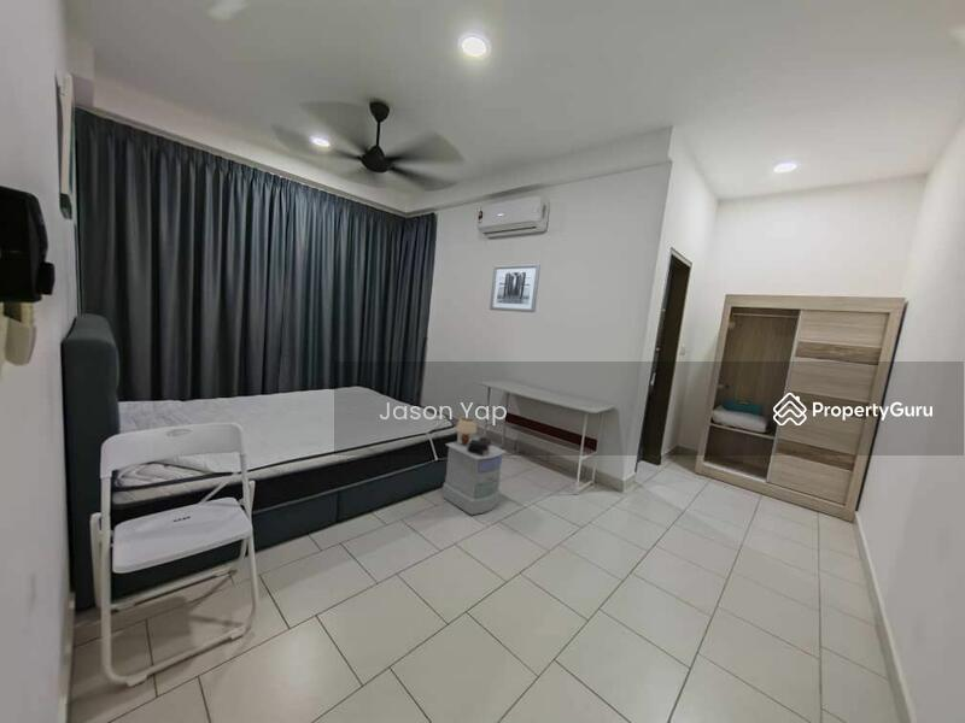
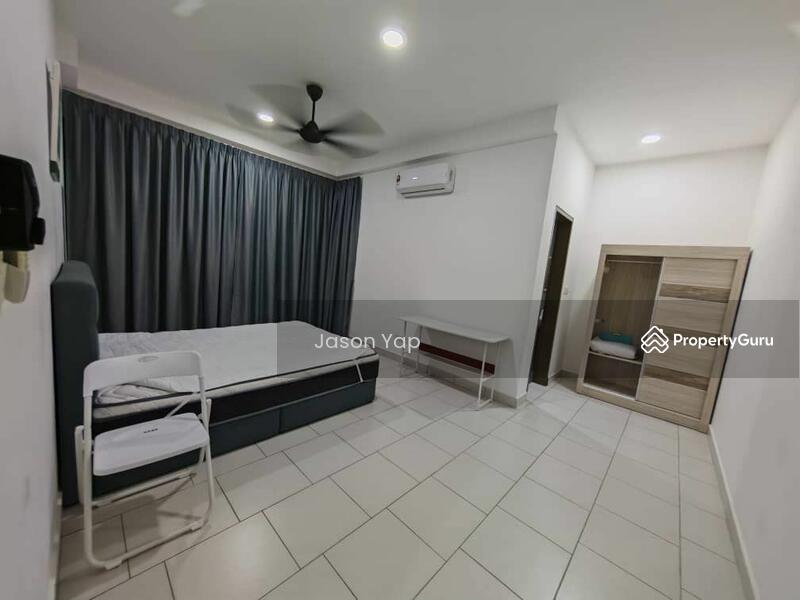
- nightstand [441,416,507,516]
- wall art [489,263,542,313]
